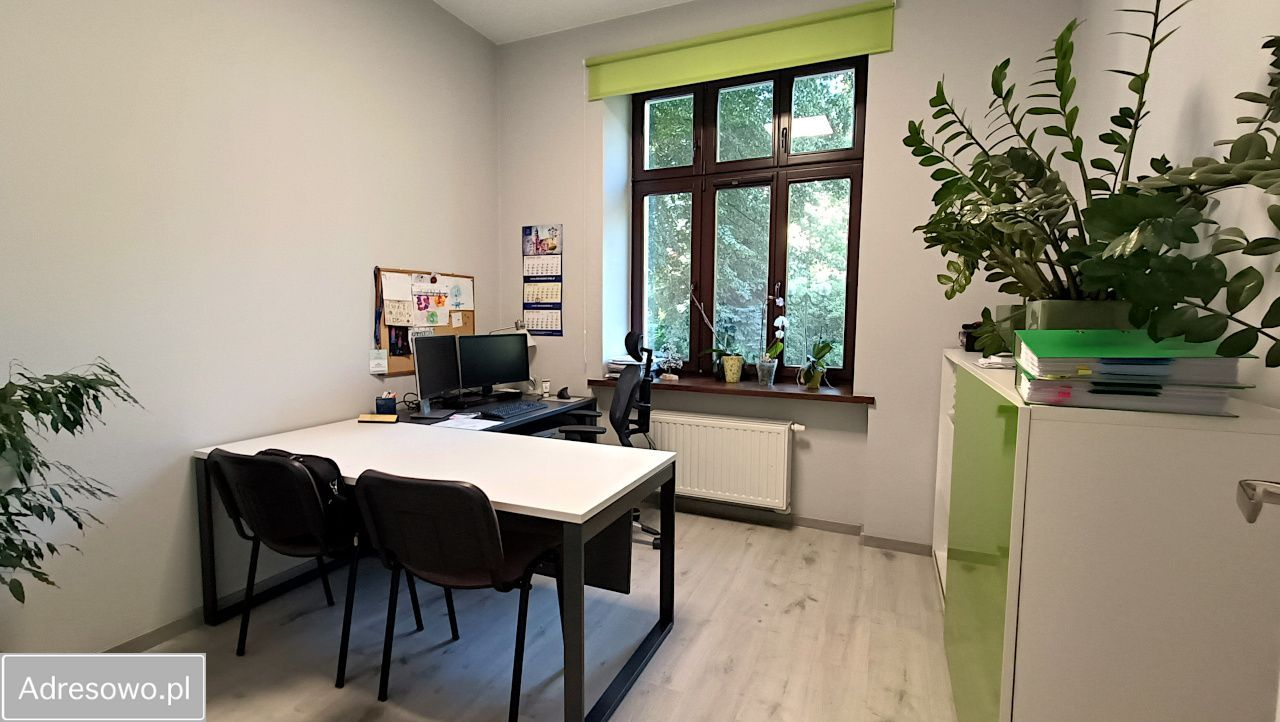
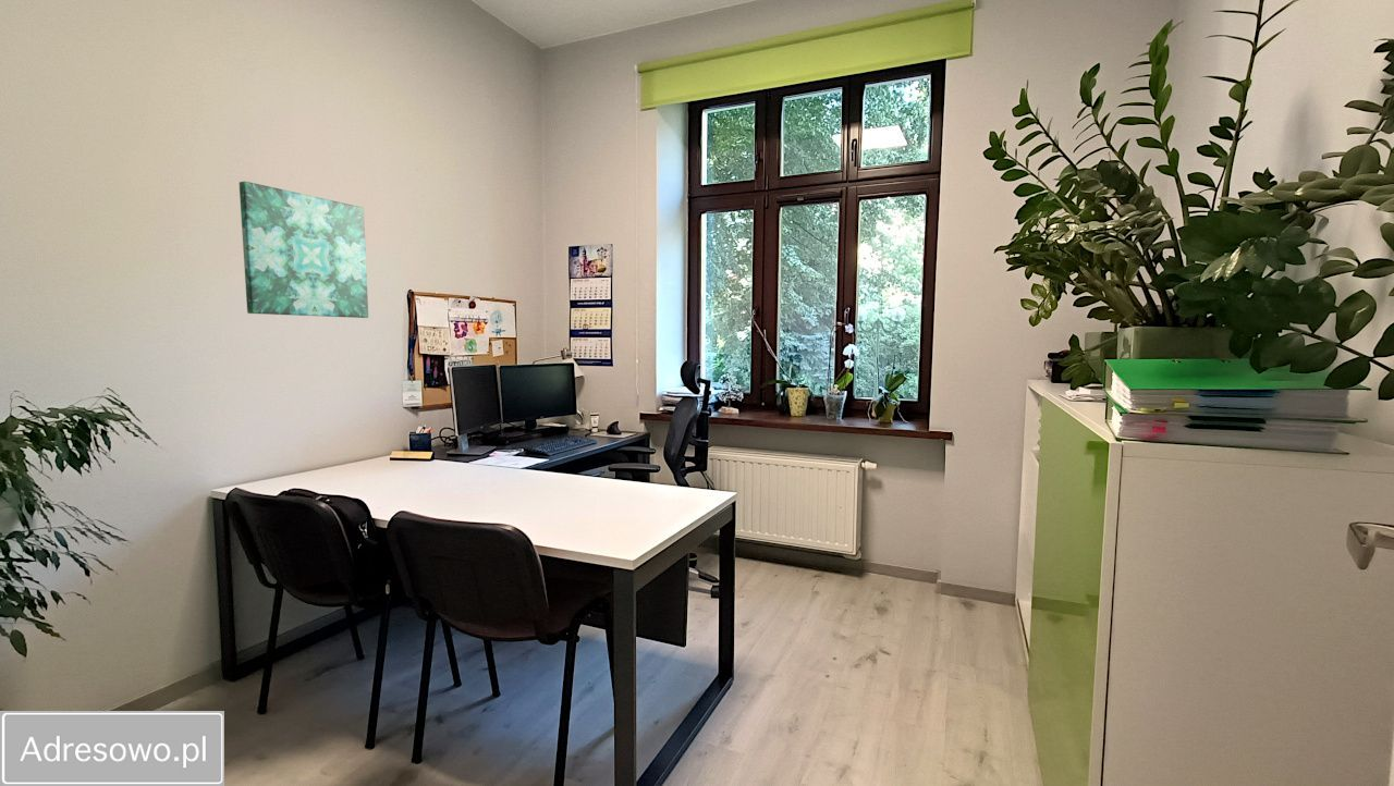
+ wall art [239,181,369,319]
